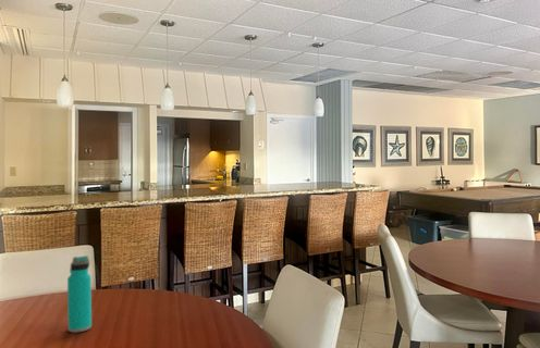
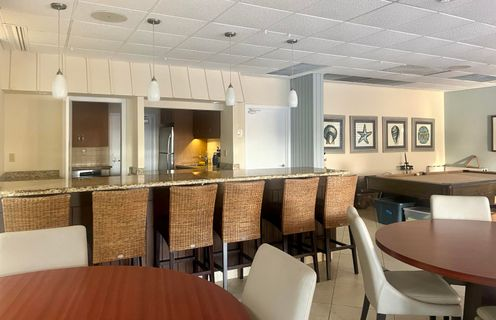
- water bottle [66,254,93,334]
